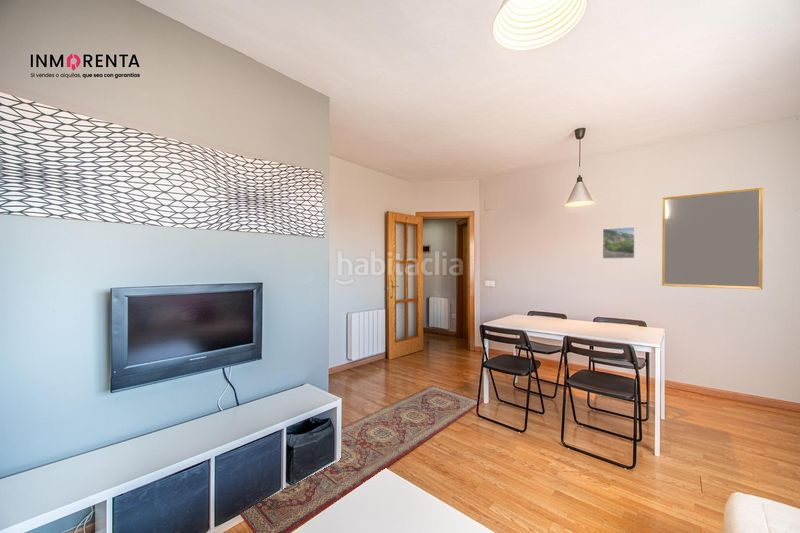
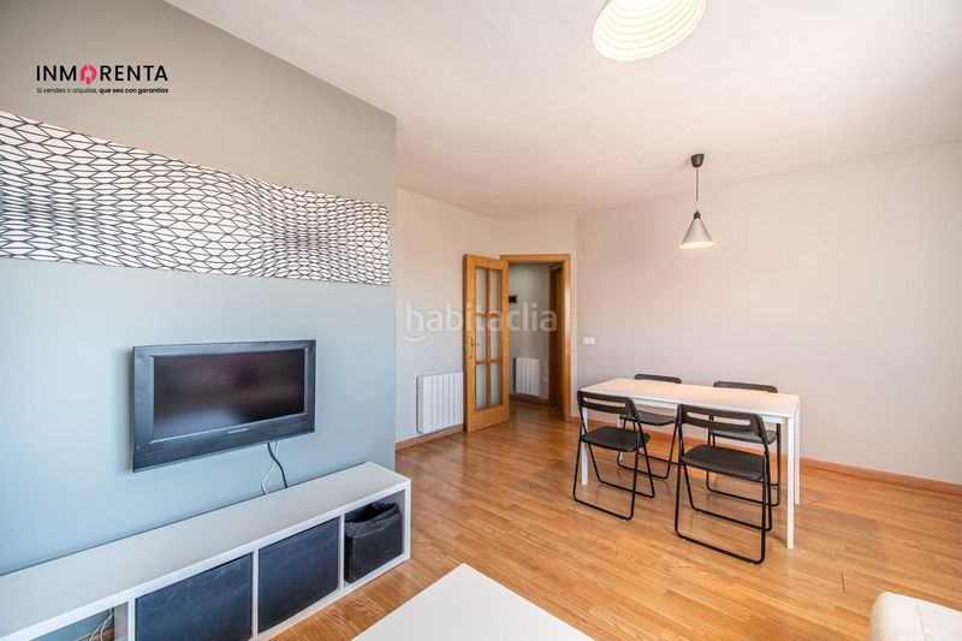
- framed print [601,226,636,260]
- rug [239,385,484,533]
- home mirror [661,186,764,290]
